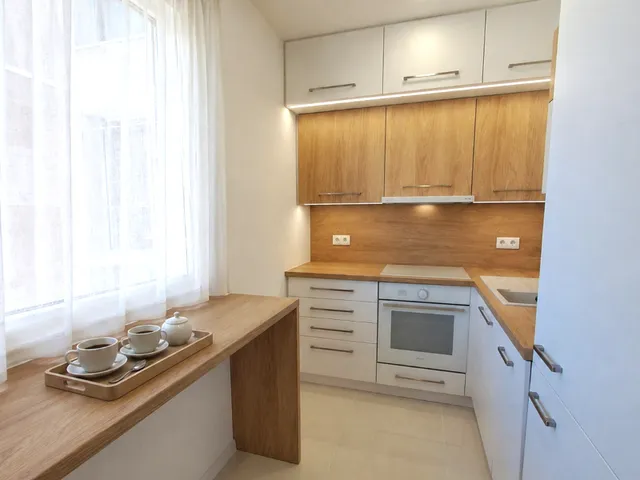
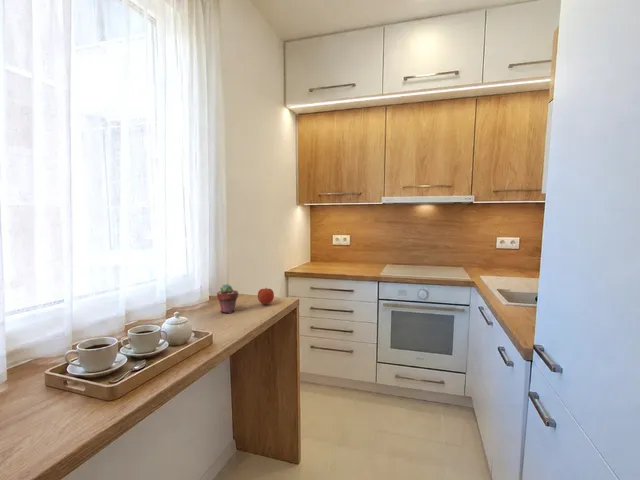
+ potted succulent [216,283,239,314]
+ apple [257,287,275,306]
